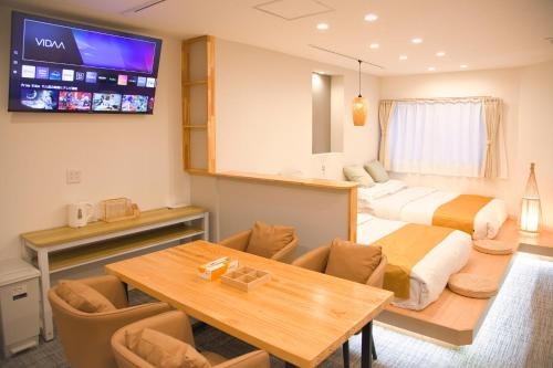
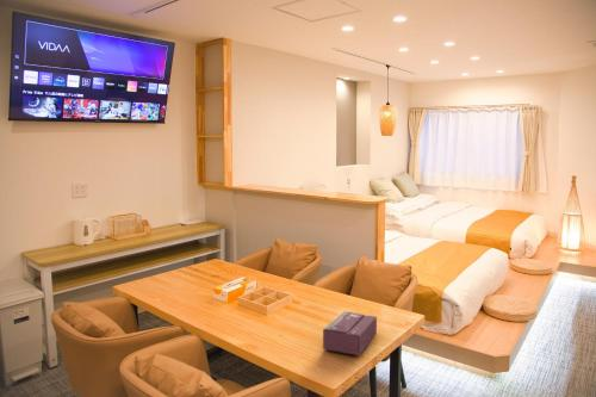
+ tissue box [322,310,378,356]
